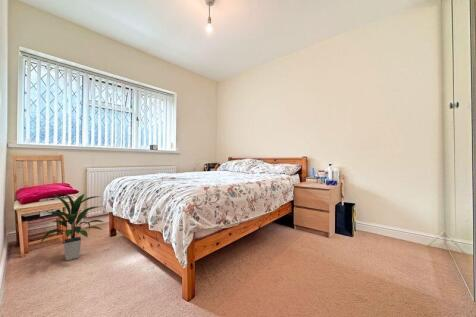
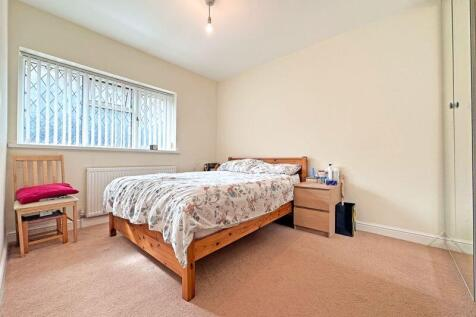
- indoor plant [39,192,104,262]
